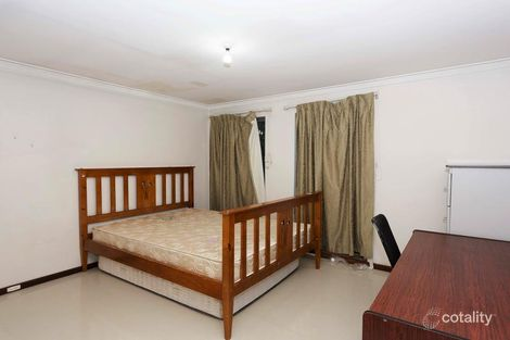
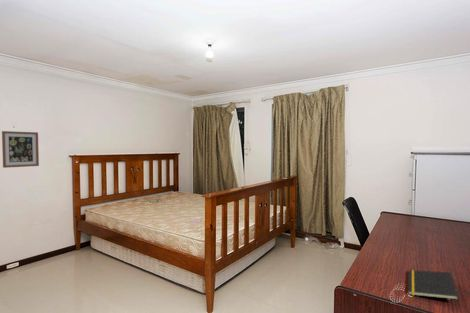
+ wall art [1,130,40,169]
+ notepad [407,269,460,301]
